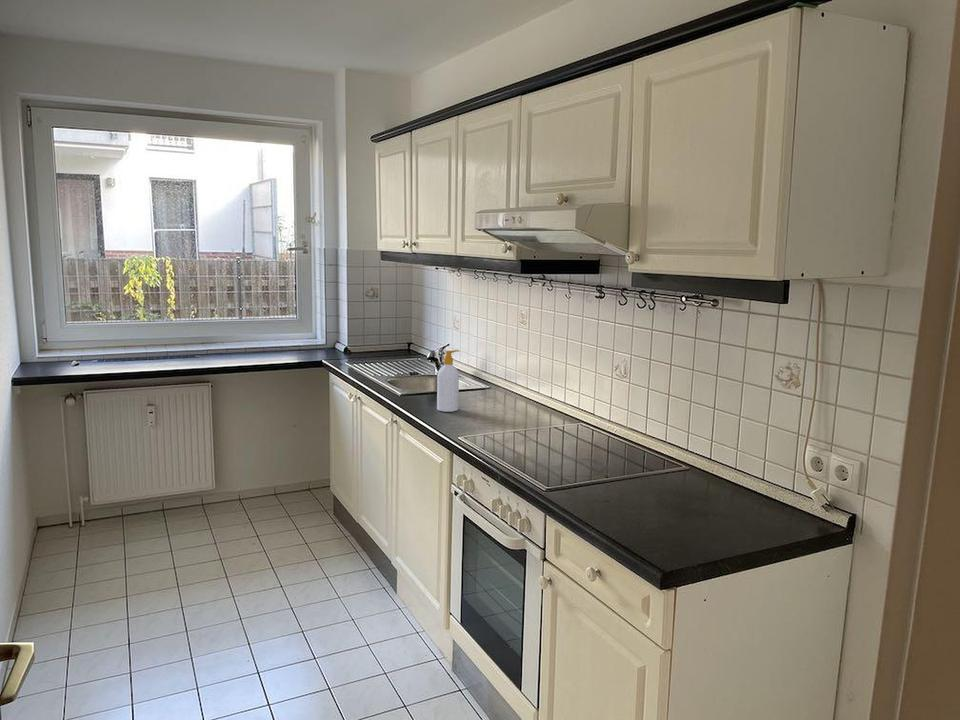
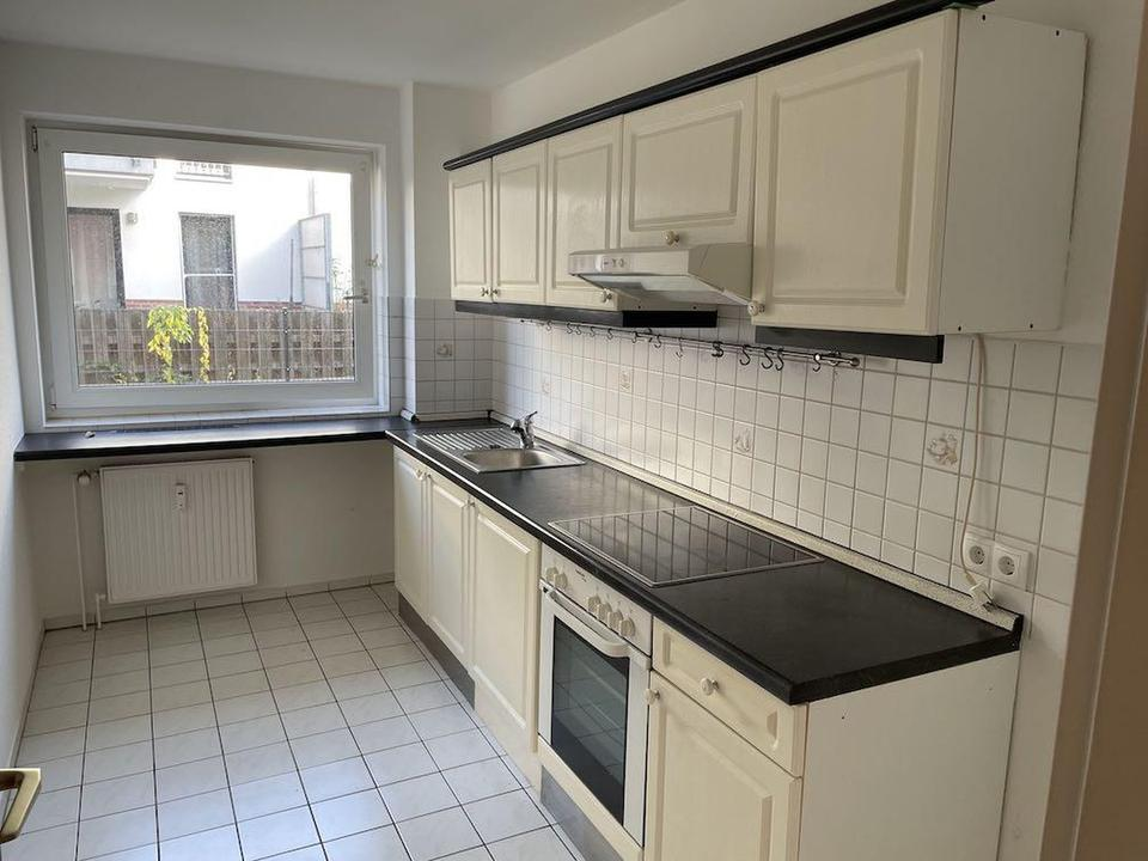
- soap bottle [436,349,460,413]
